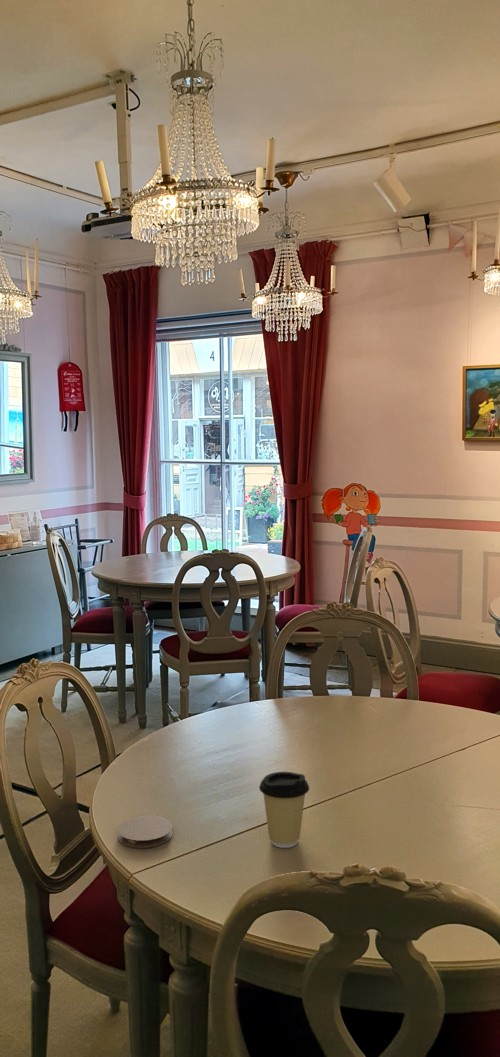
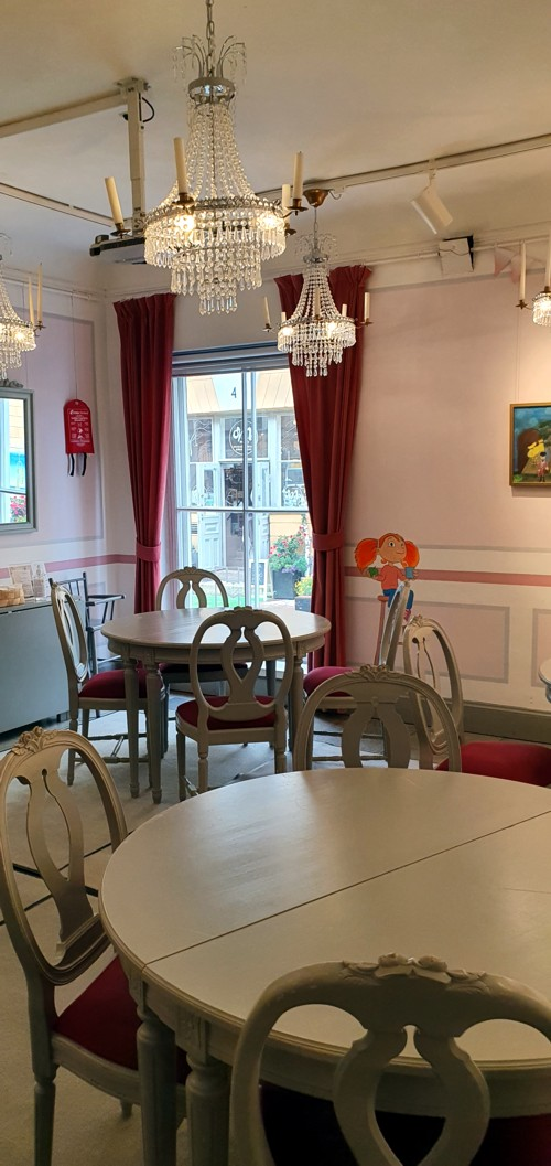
- coffee cup [258,771,310,849]
- coaster [117,814,174,849]
